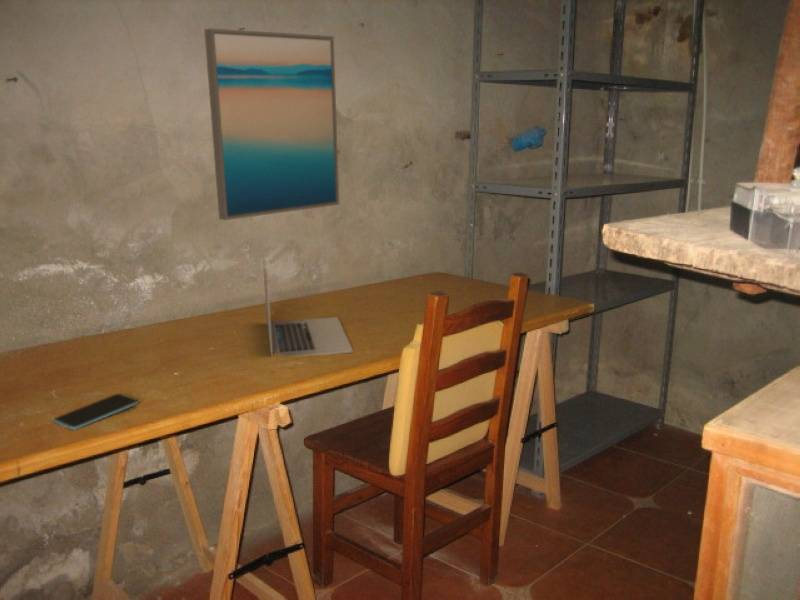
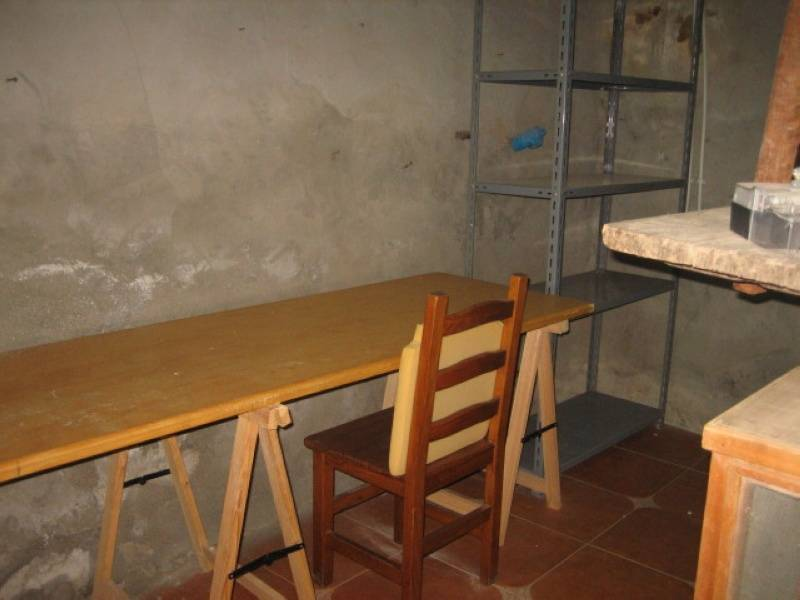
- wall art [203,28,340,221]
- smartphone [53,393,139,431]
- laptop [262,256,354,358]
